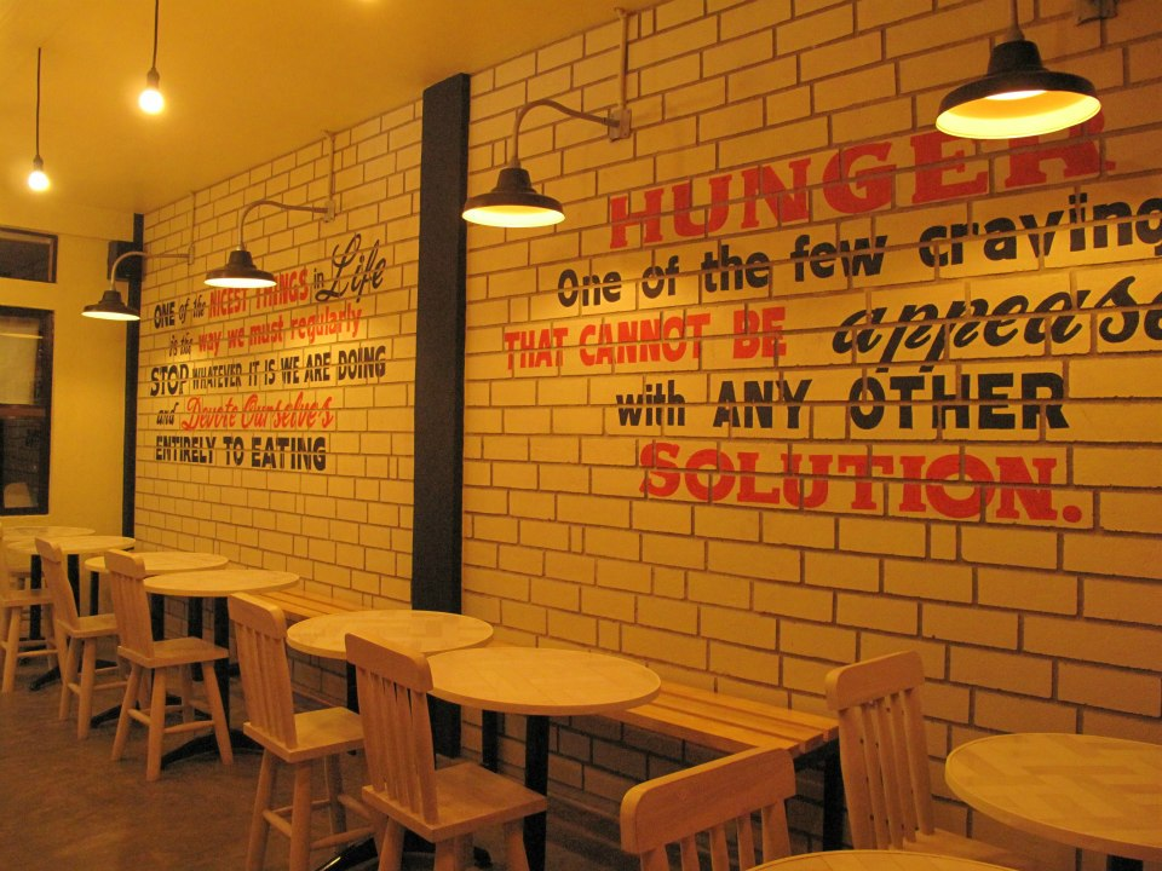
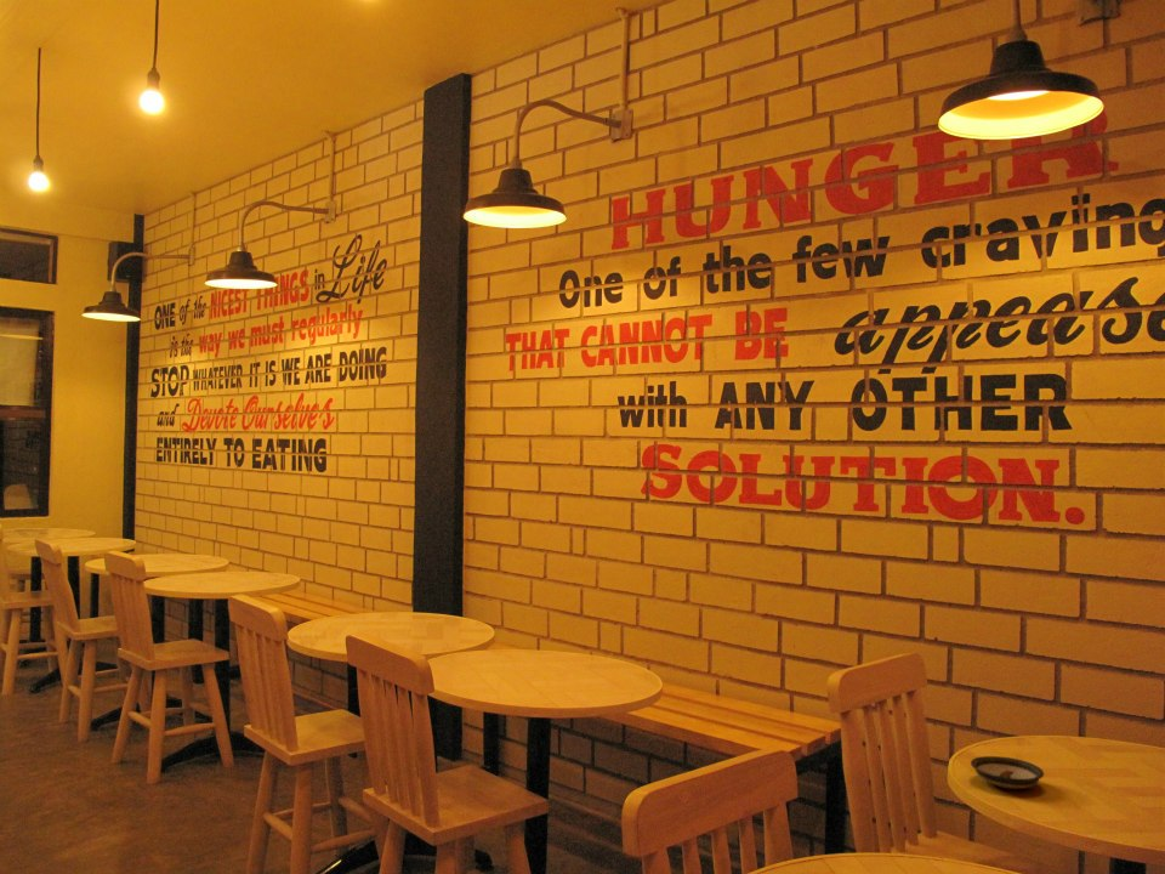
+ saucer [970,755,1045,790]
